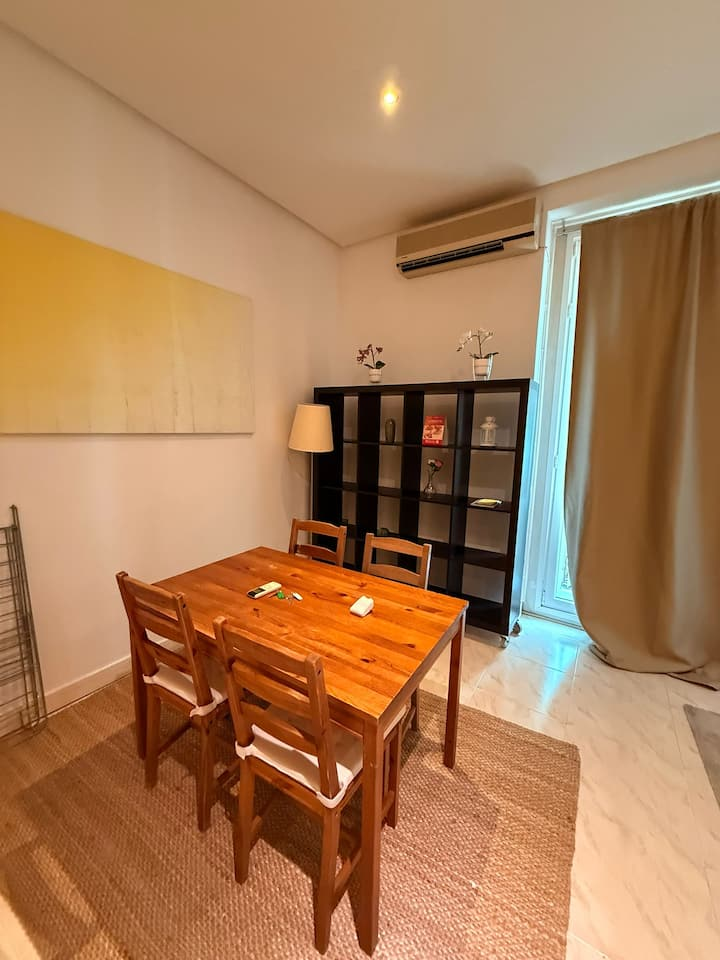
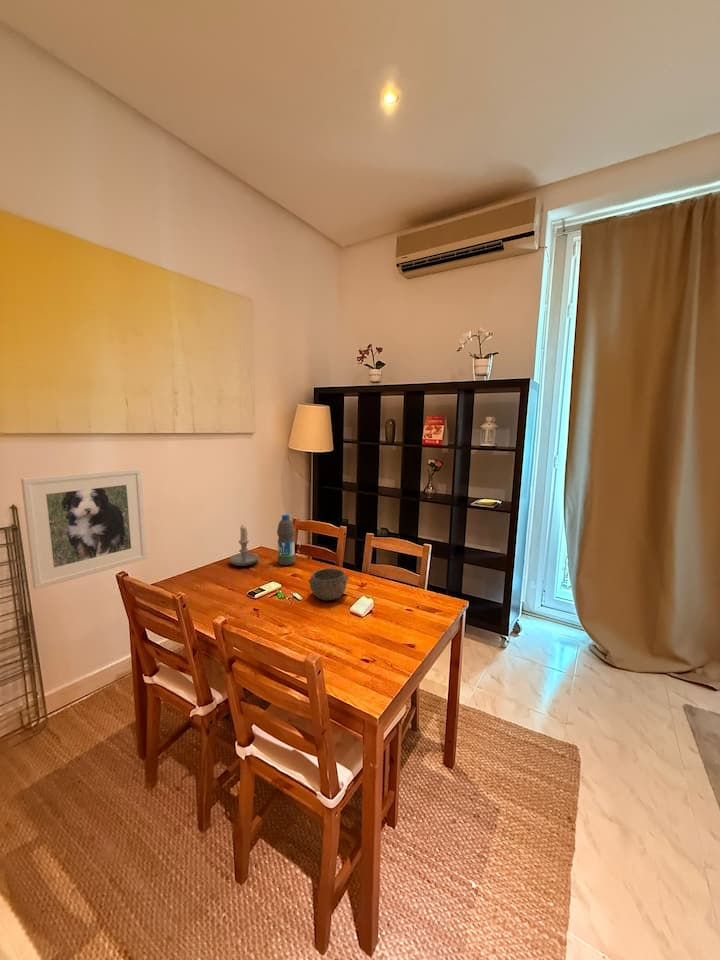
+ bowl [307,567,349,601]
+ water bottle [276,513,296,567]
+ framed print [20,467,148,590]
+ candle [229,523,260,567]
